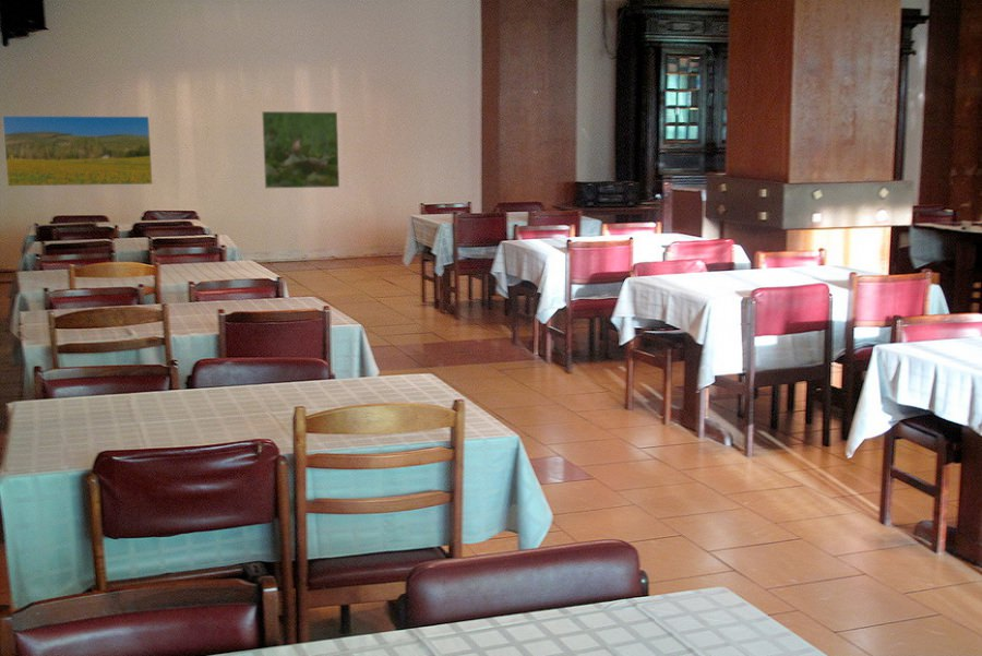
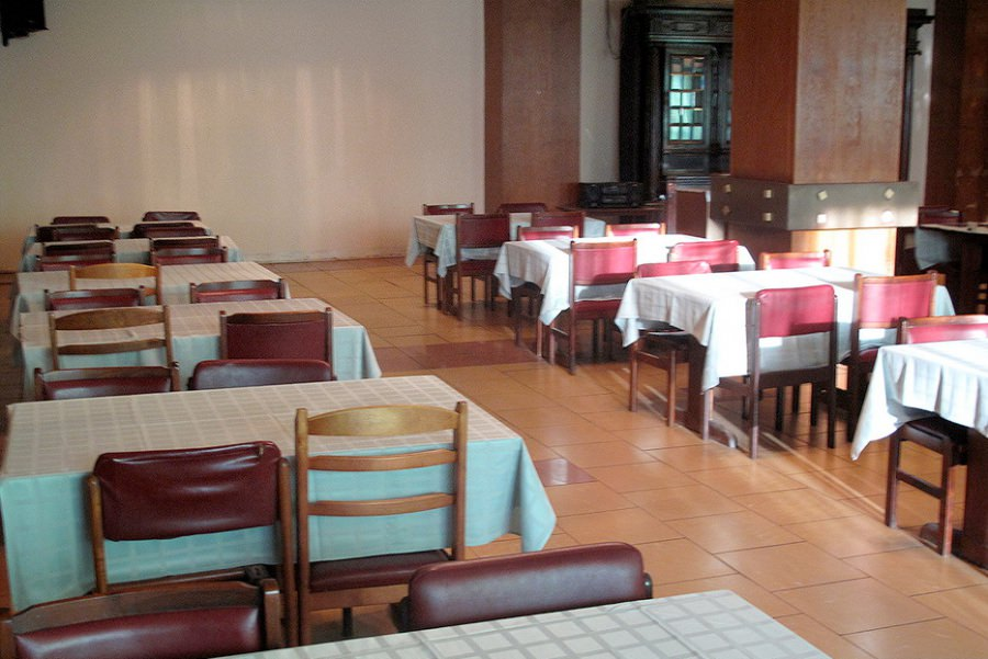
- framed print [1,115,154,188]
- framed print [261,110,340,190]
